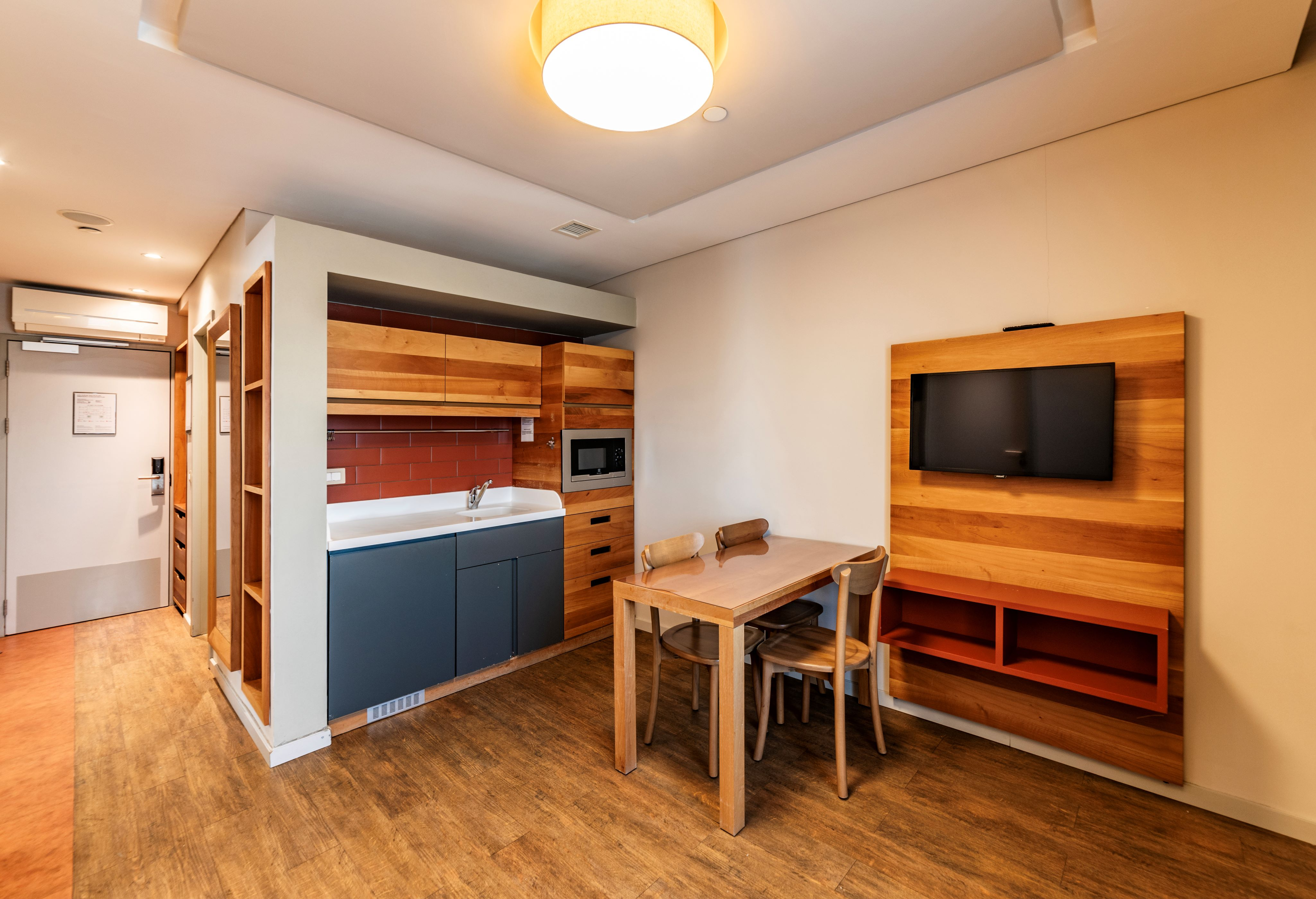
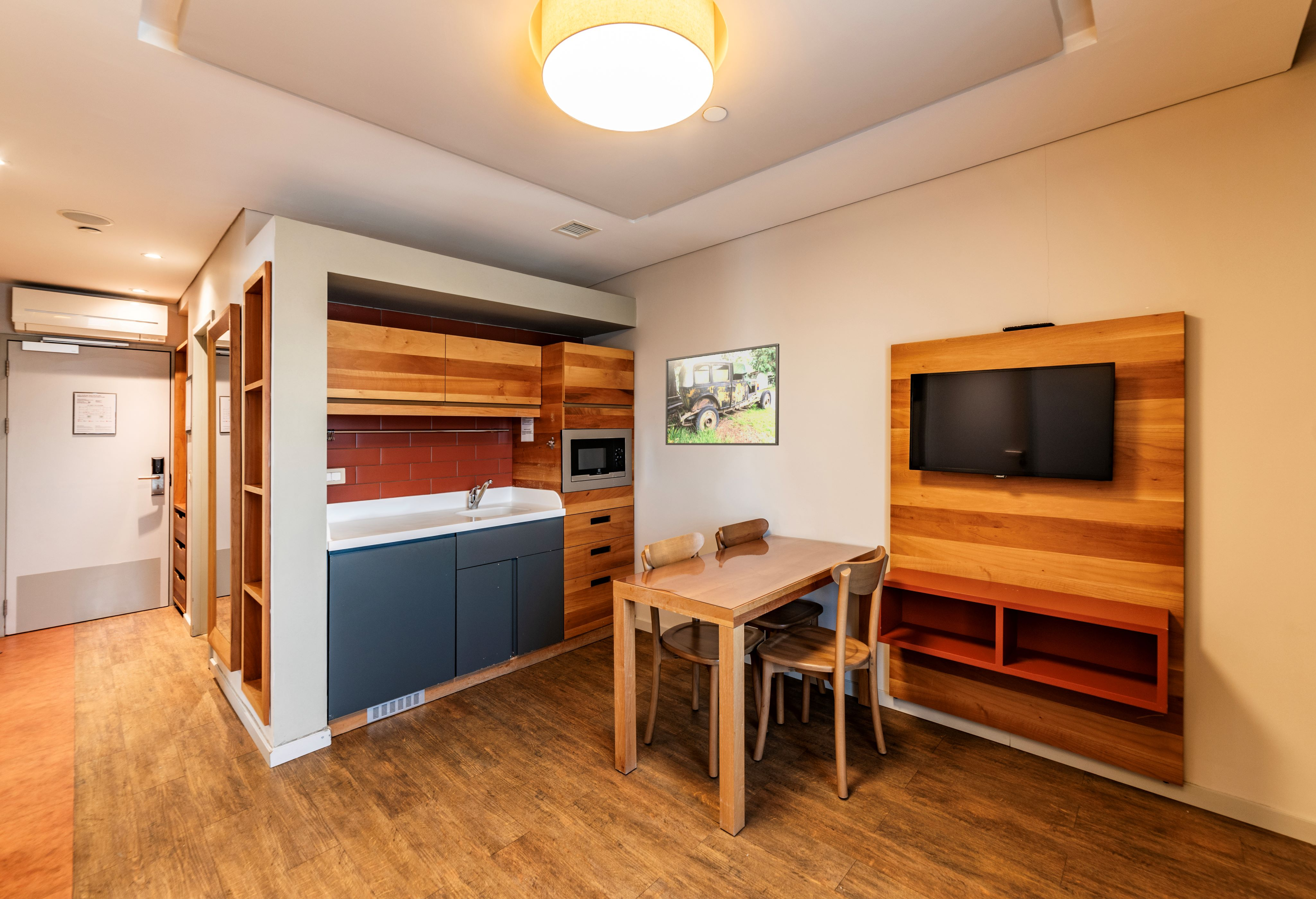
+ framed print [665,343,780,446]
